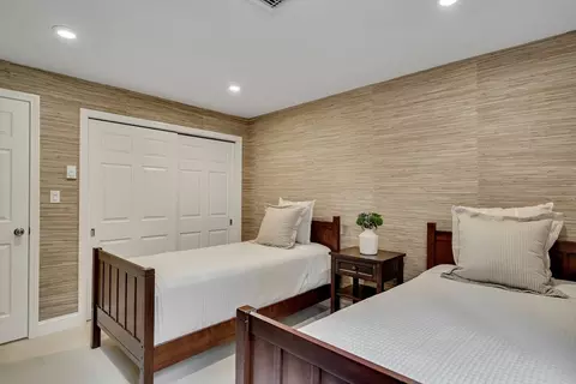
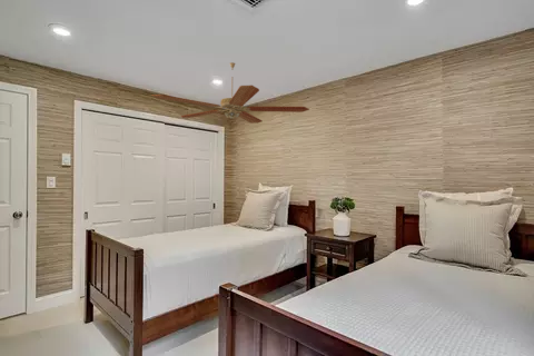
+ ceiling fan [150,61,310,125]
